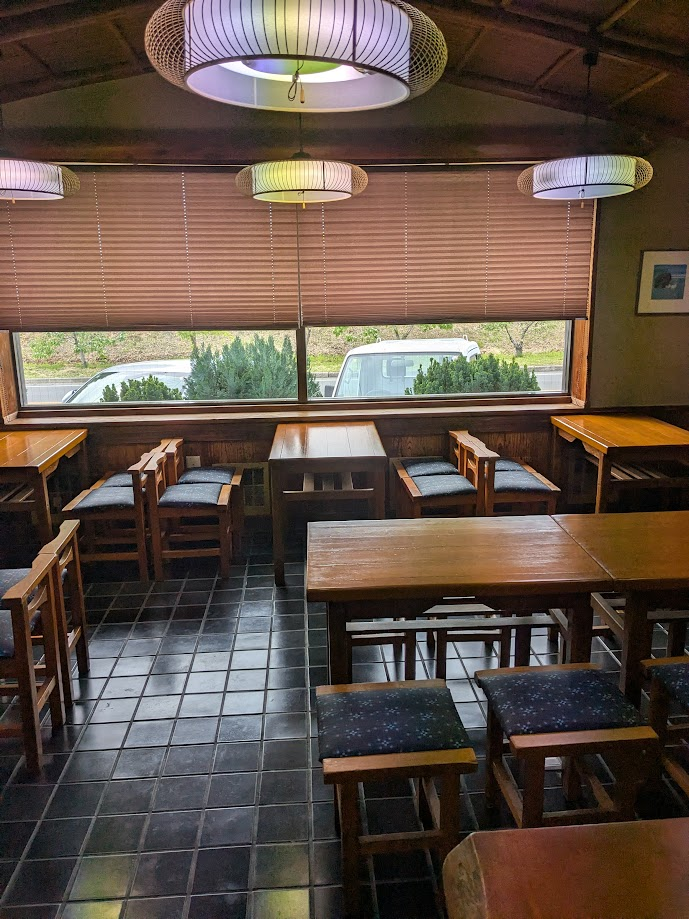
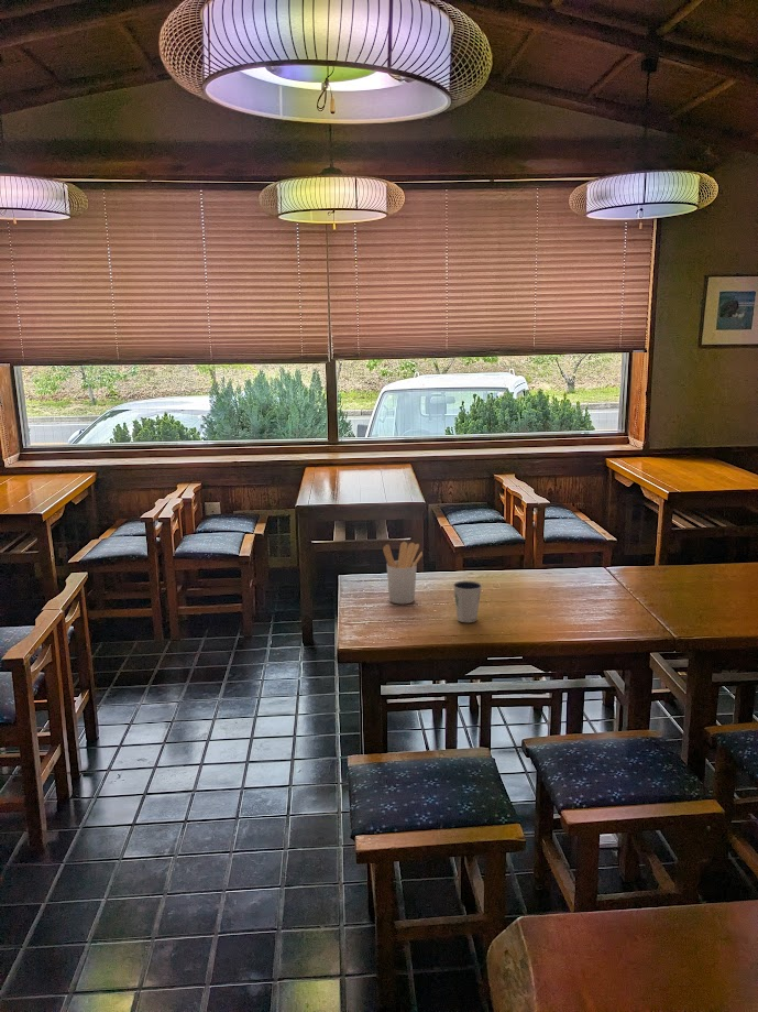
+ utensil holder [382,541,424,605]
+ dixie cup [452,580,483,623]
